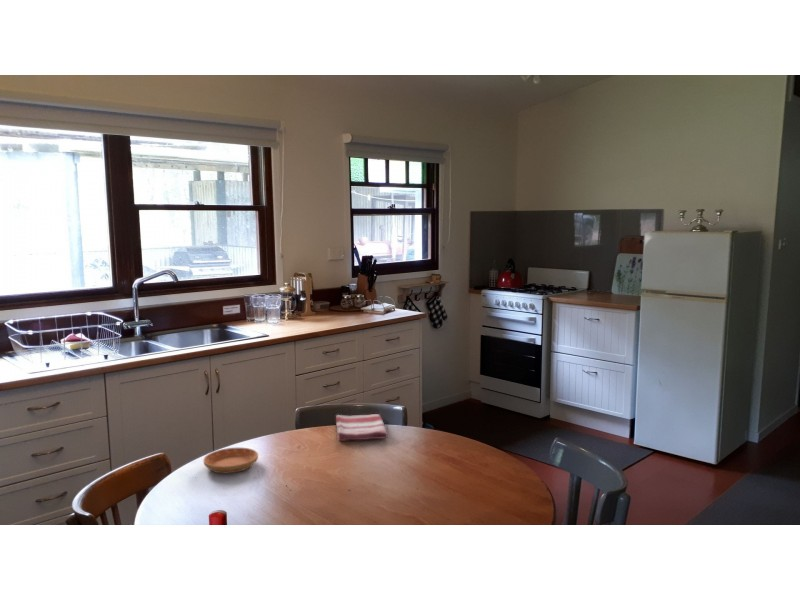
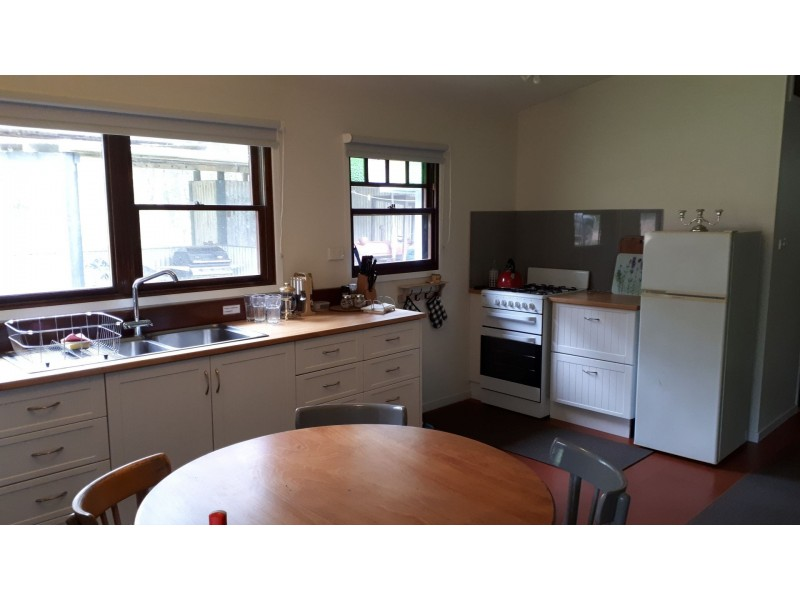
- saucer [202,447,259,474]
- dish towel [335,413,389,442]
